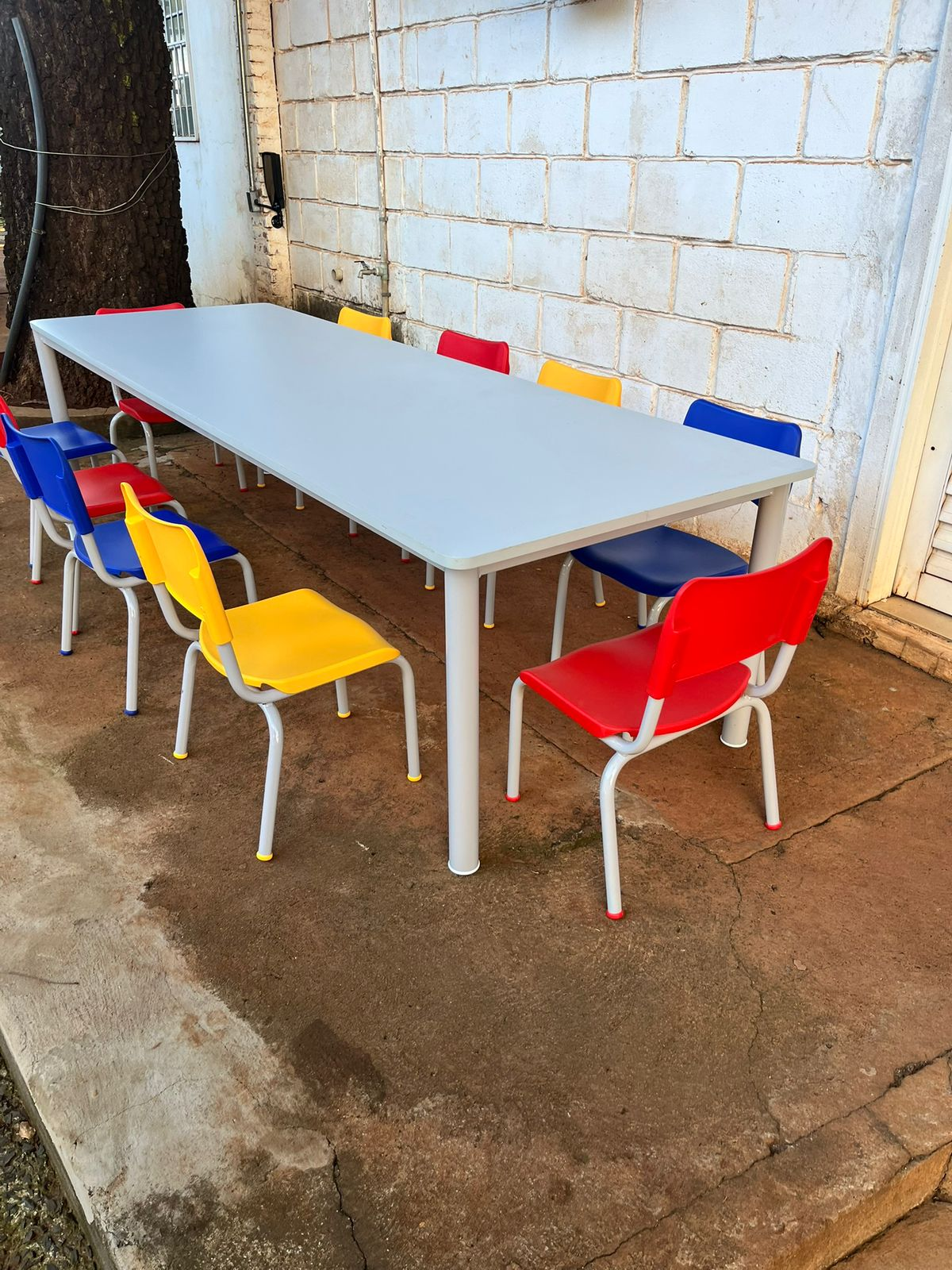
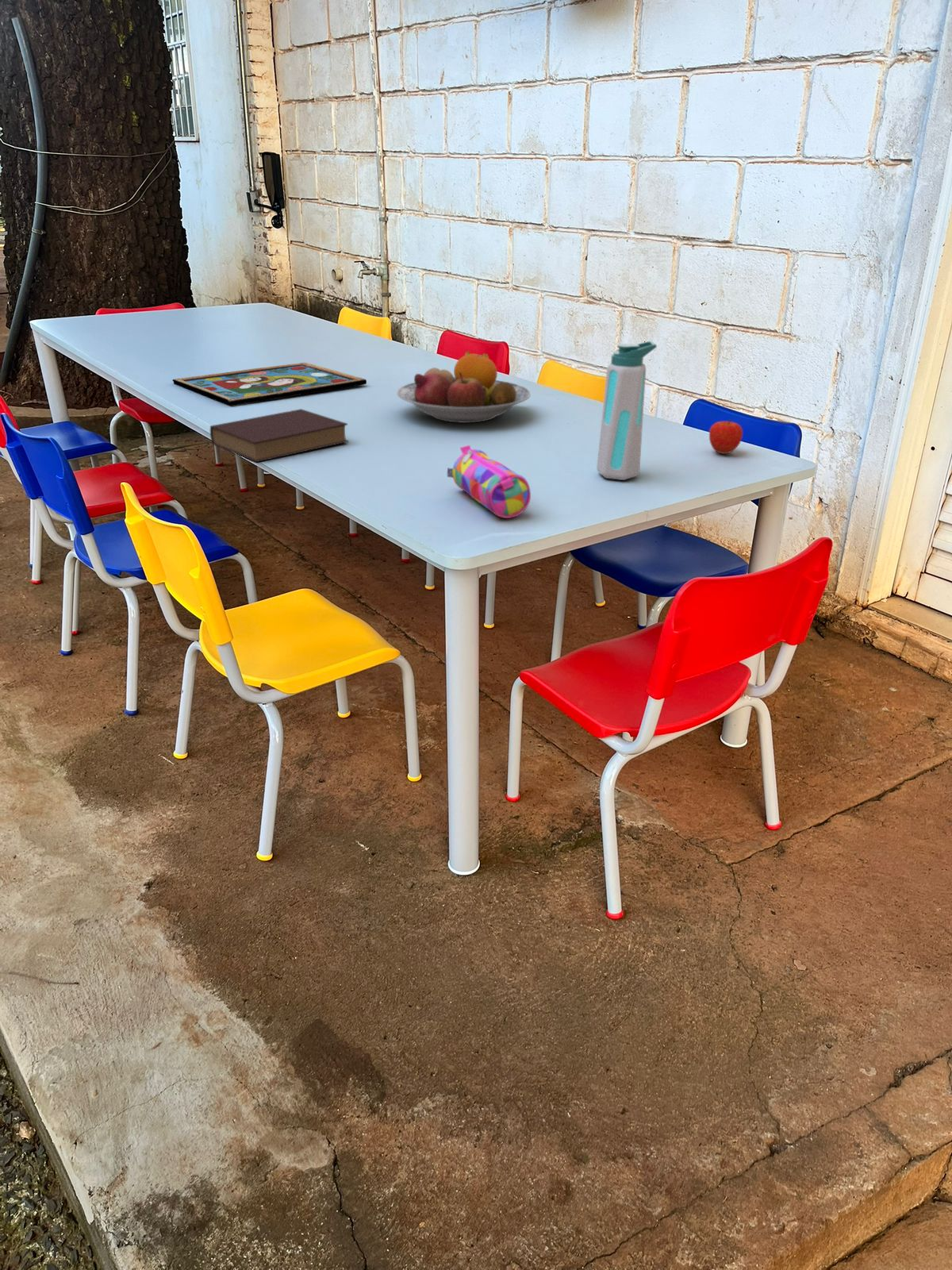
+ fruit [708,418,743,455]
+ fruit bowl [396,350,532,424]
+ framed painting [172,362,367,406]
+ pencil case [447,444,532,519]
+ water bottle [596,340,658,481]
+ book [209,408,349,463]
